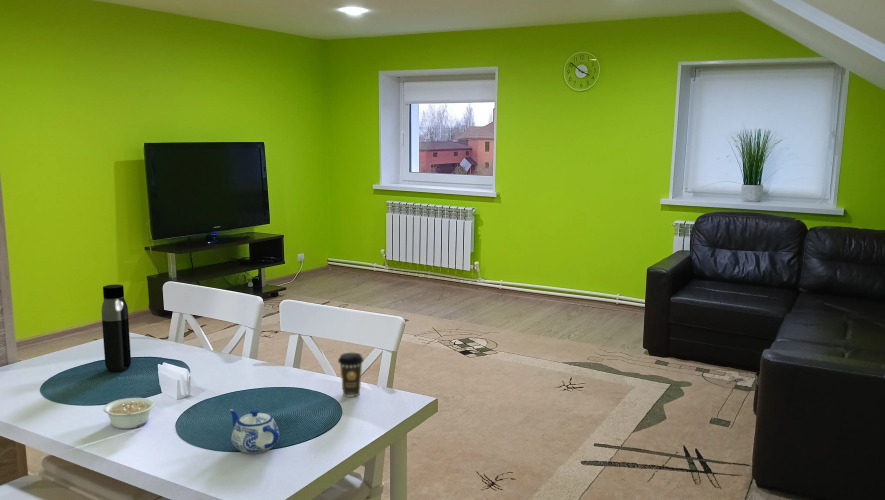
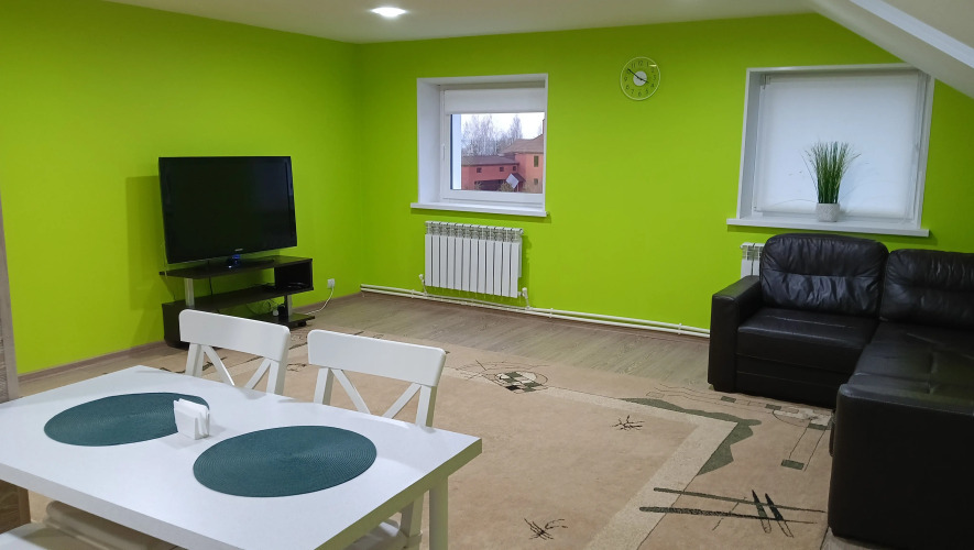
- water bottle [101,283,132,372]
- coffee cup [337,352,365,398]
- teapot [228,408,281,455]
- legume [102,397,155,430]
